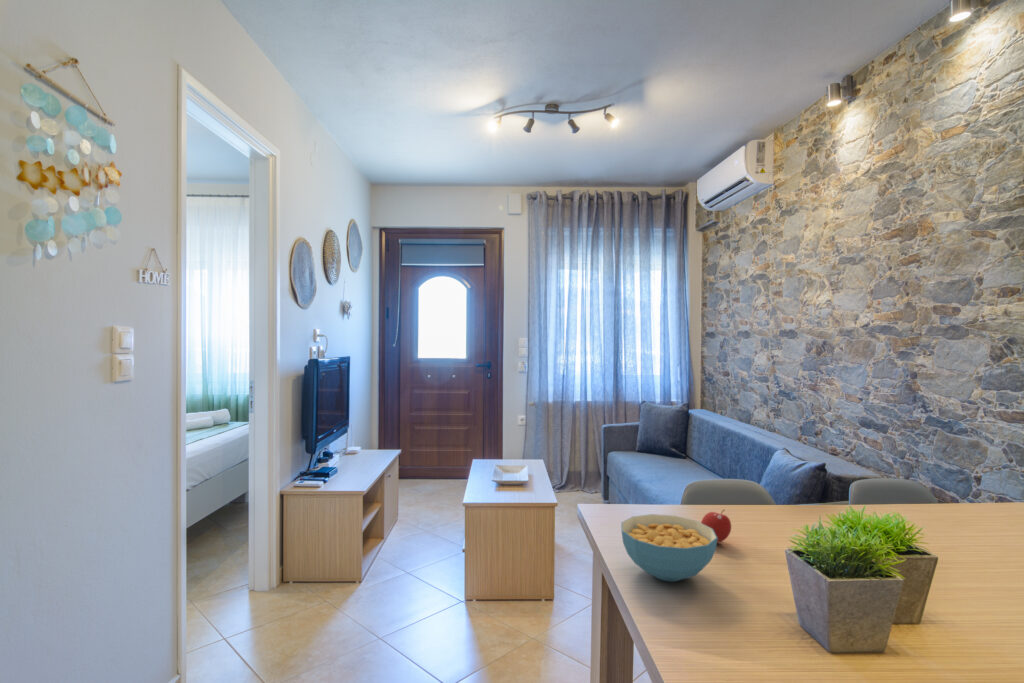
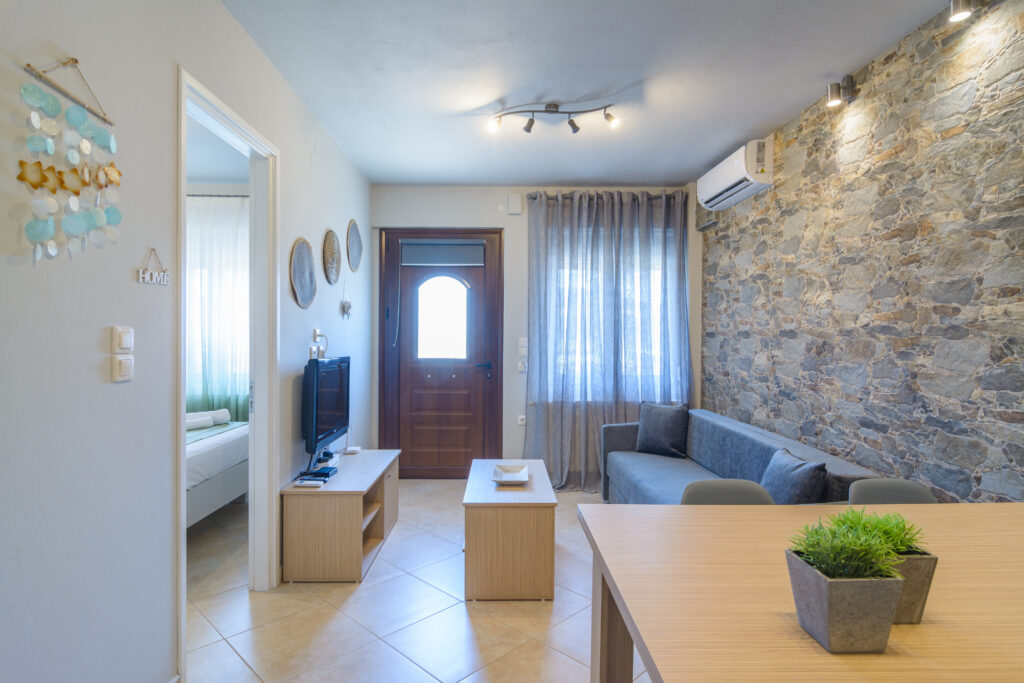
- fruit [700,508,732,544]
- cereal bowl [620,513,718,583]
